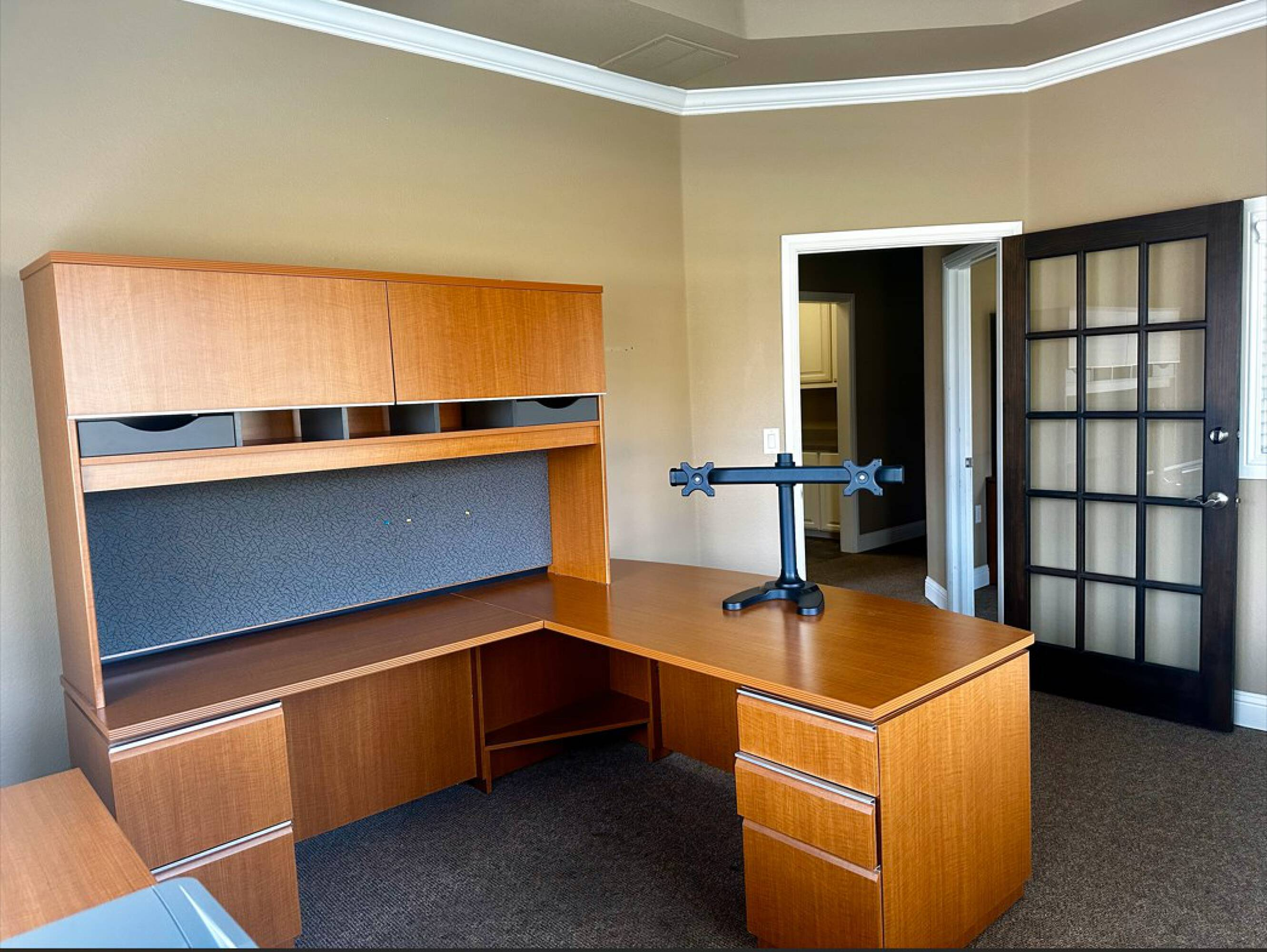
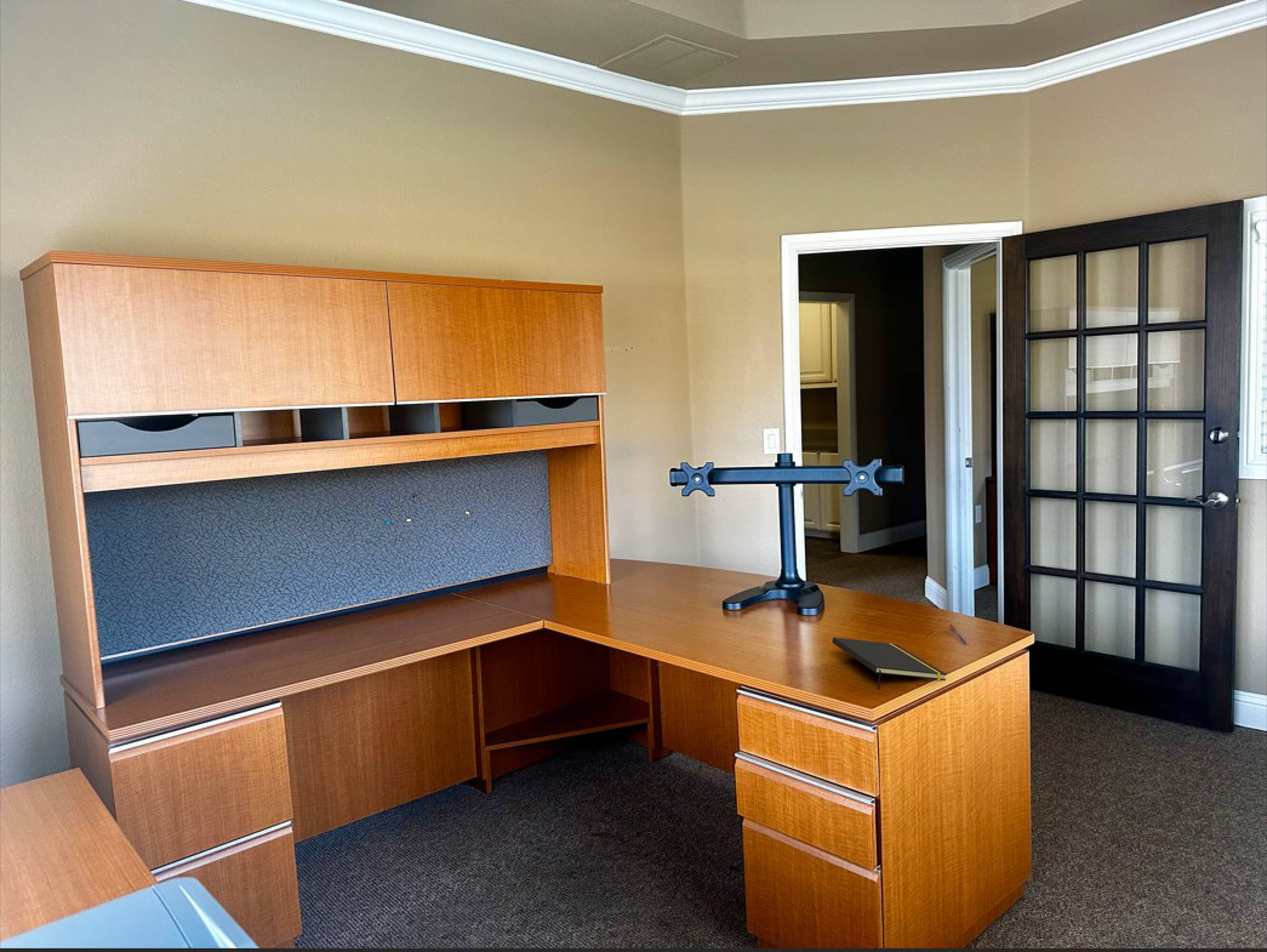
+ pen [949,624,969,645]
+ notepad [832,637,947,689]
